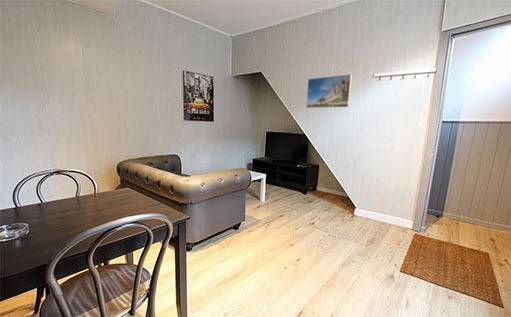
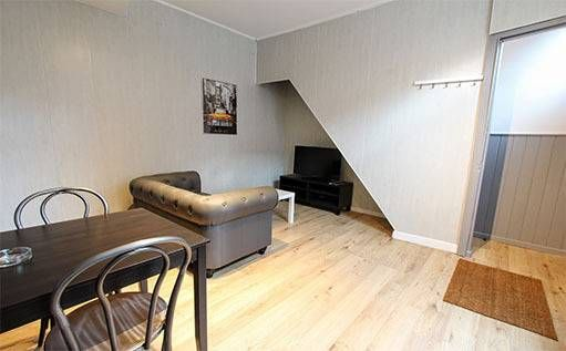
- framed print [305,73,353,109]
